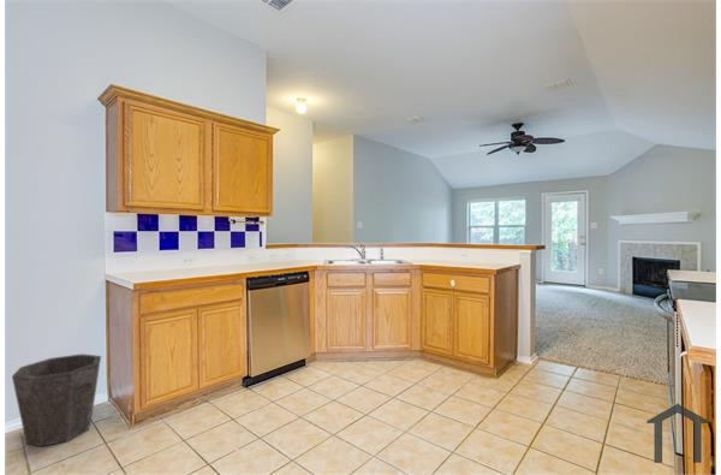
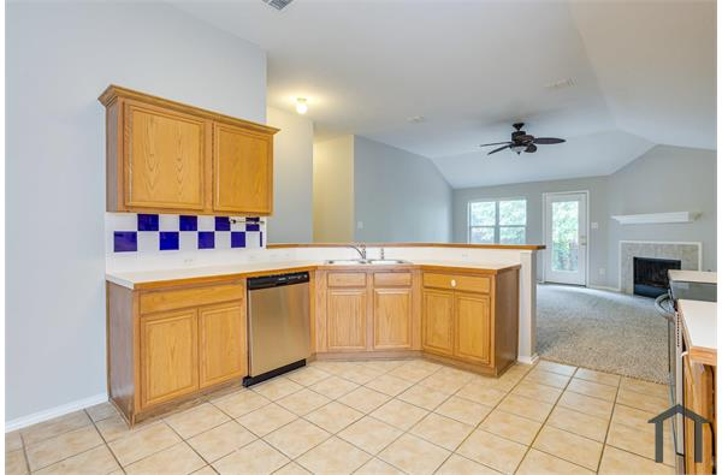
- waste bin [11,352,102,447]
